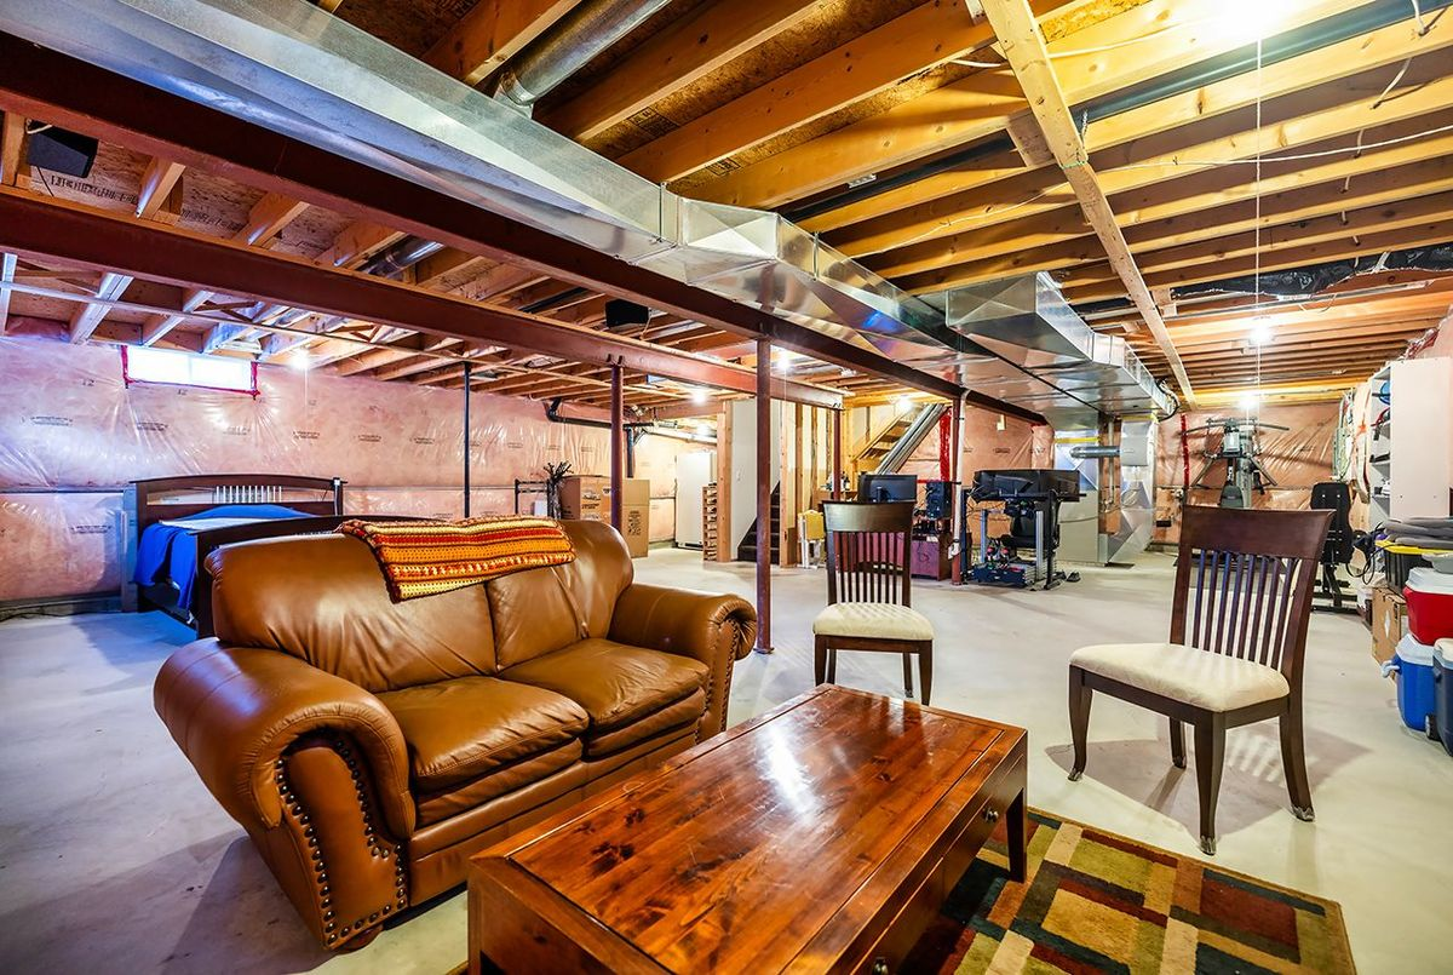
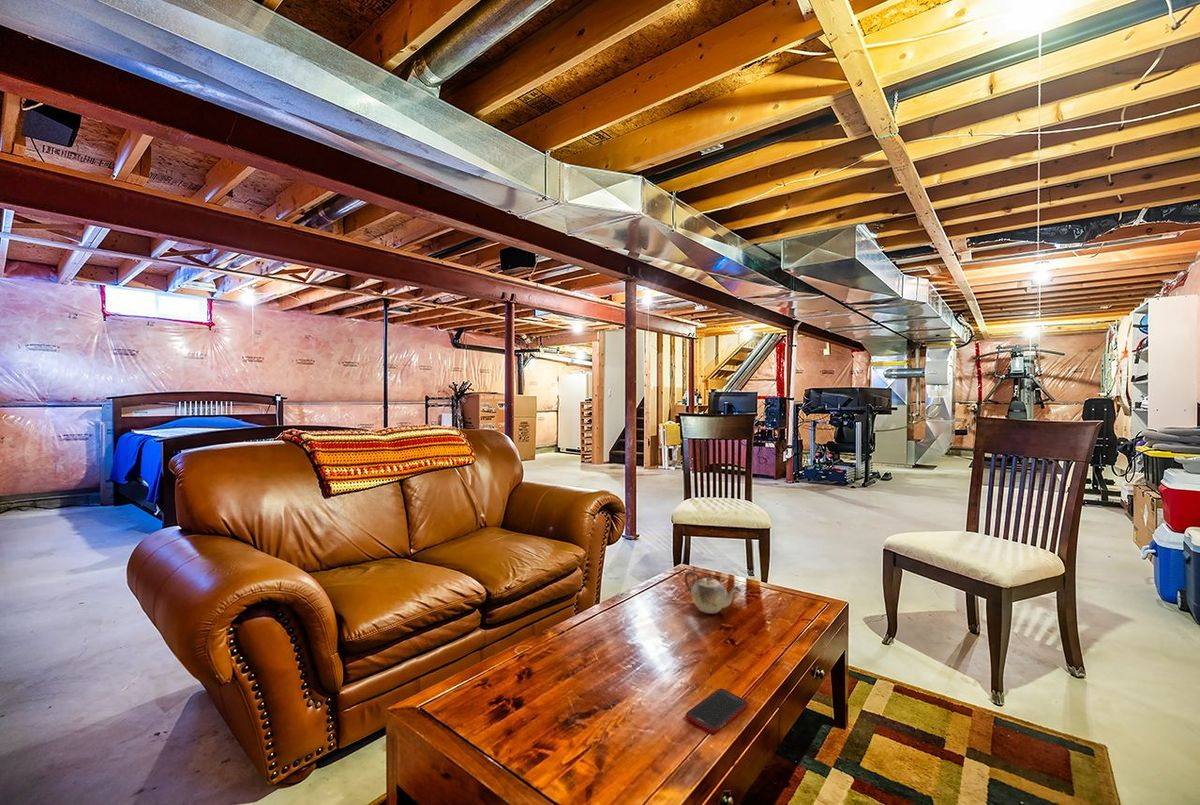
+ cell phone [685,688,749,735]
+ teapot [684,569,742,615]
